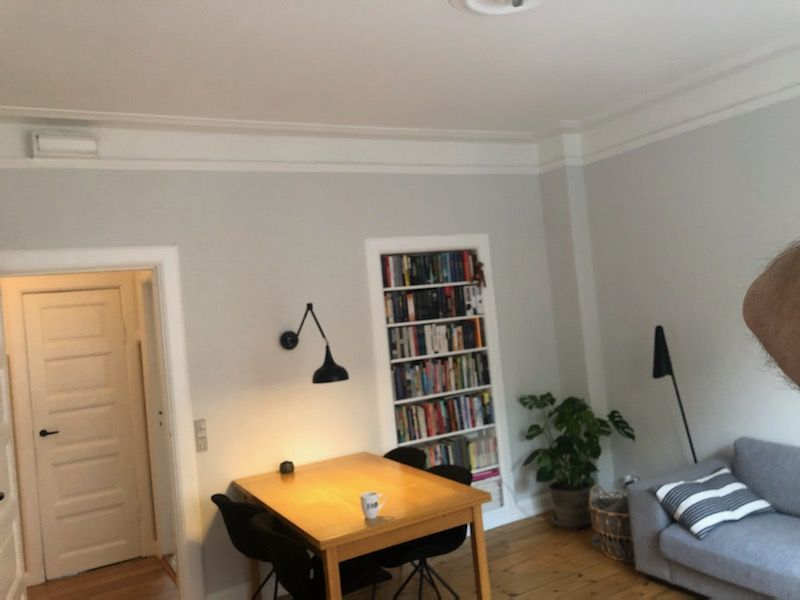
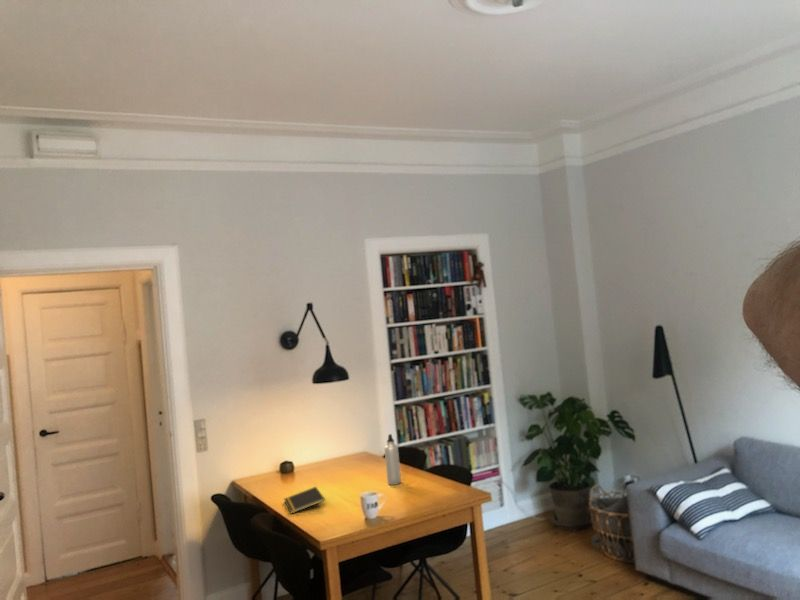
+ water bottle [384,433,402,486]
+ notepad [283,486,326,515]
